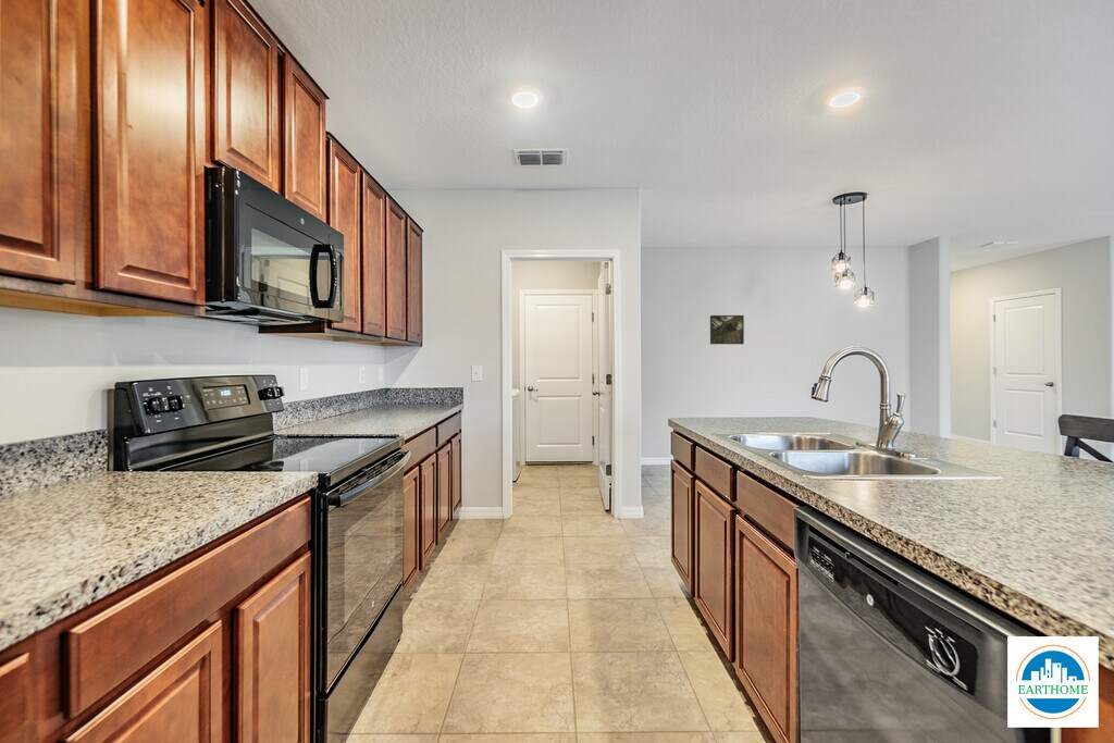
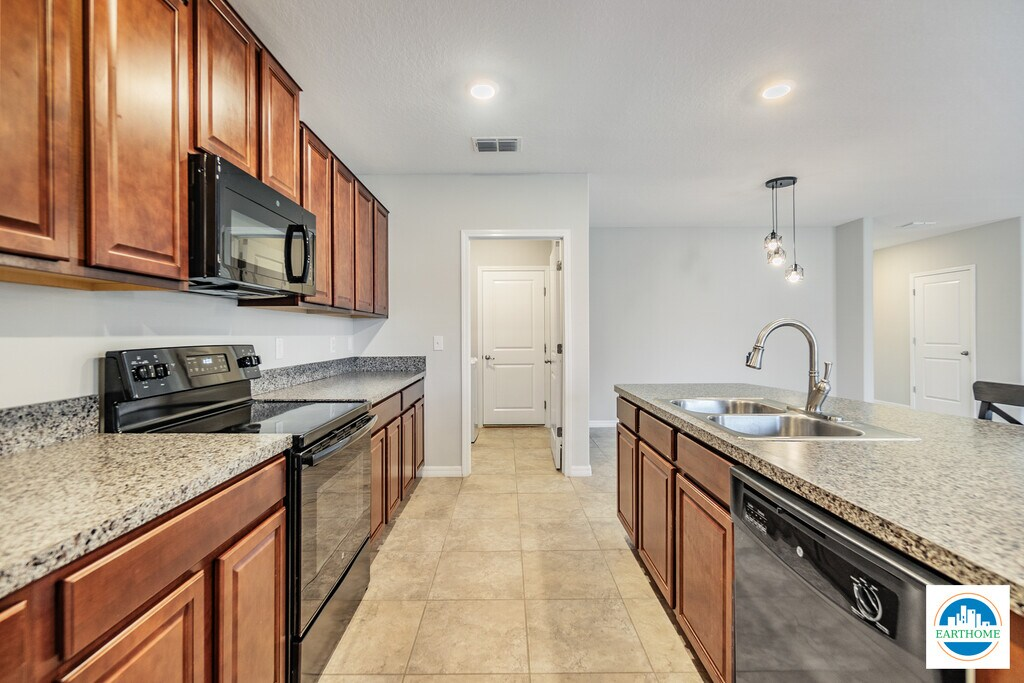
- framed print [709,314,745,345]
